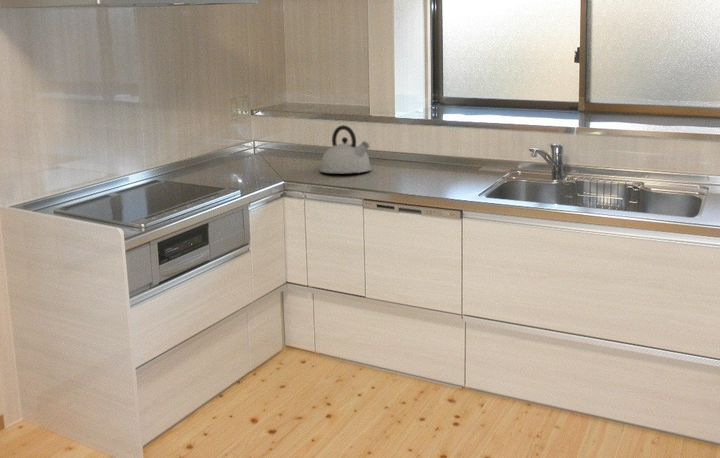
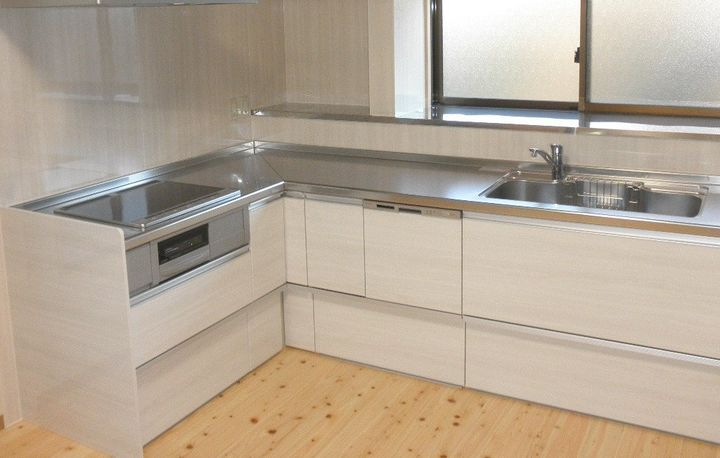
- kettle [319,124,373,174]
